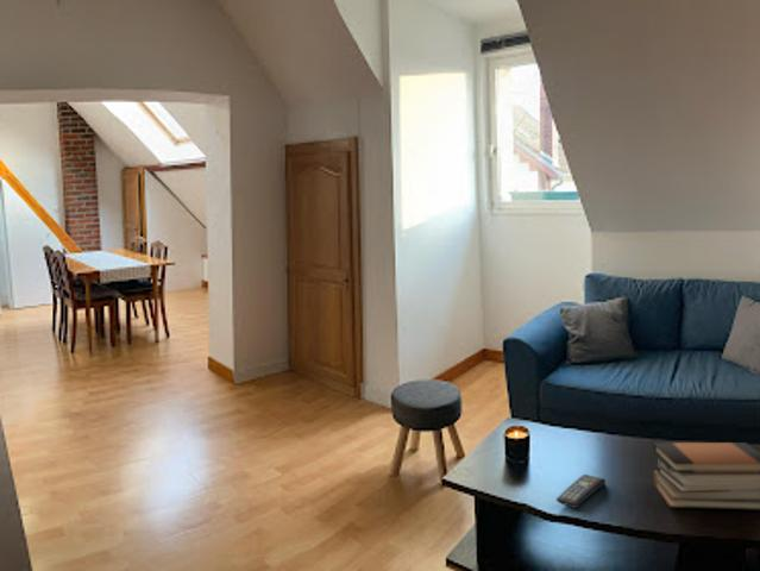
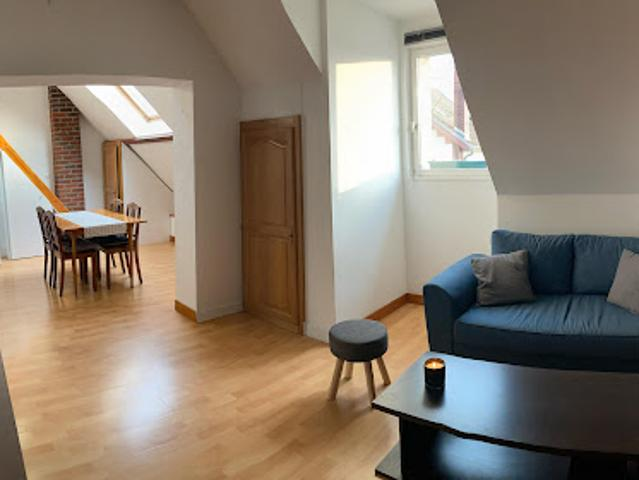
- book stack [652,441,760,512]
- remote control [555,473,607,509]
